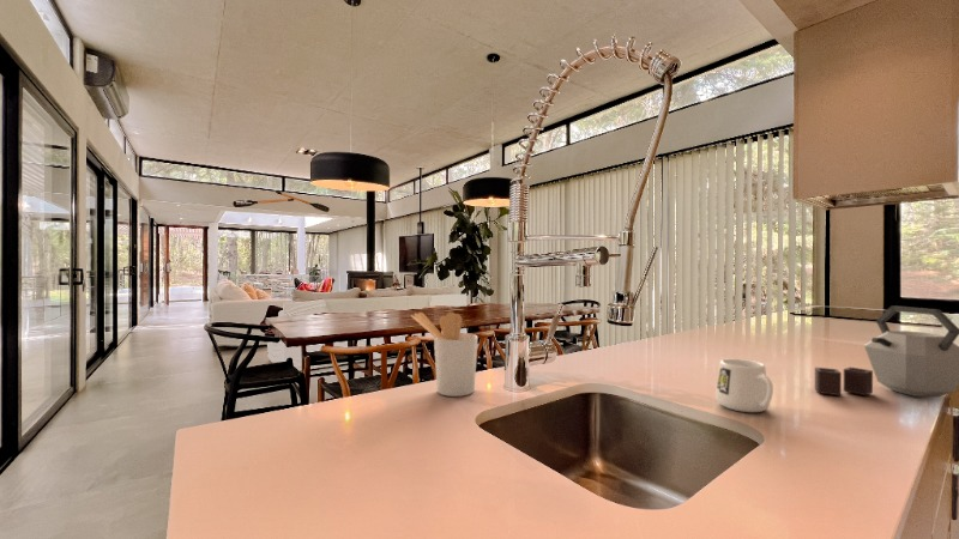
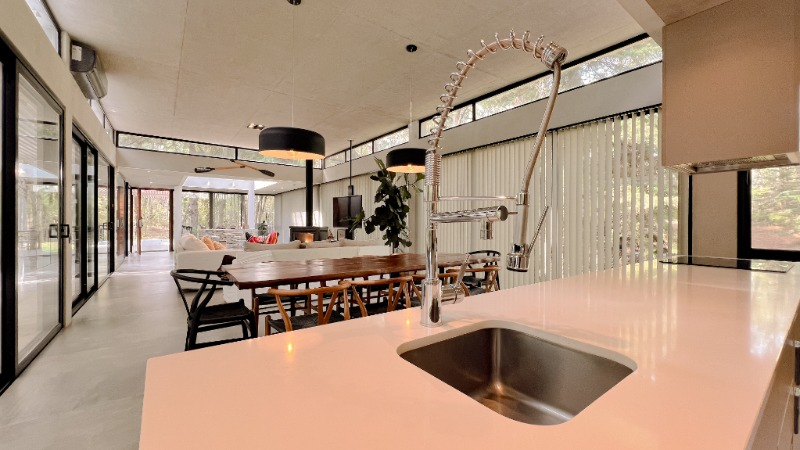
- utensil holder [410,311,480,398]
- mug [714,358,774,413]
- kettle [814,305,959,398]
